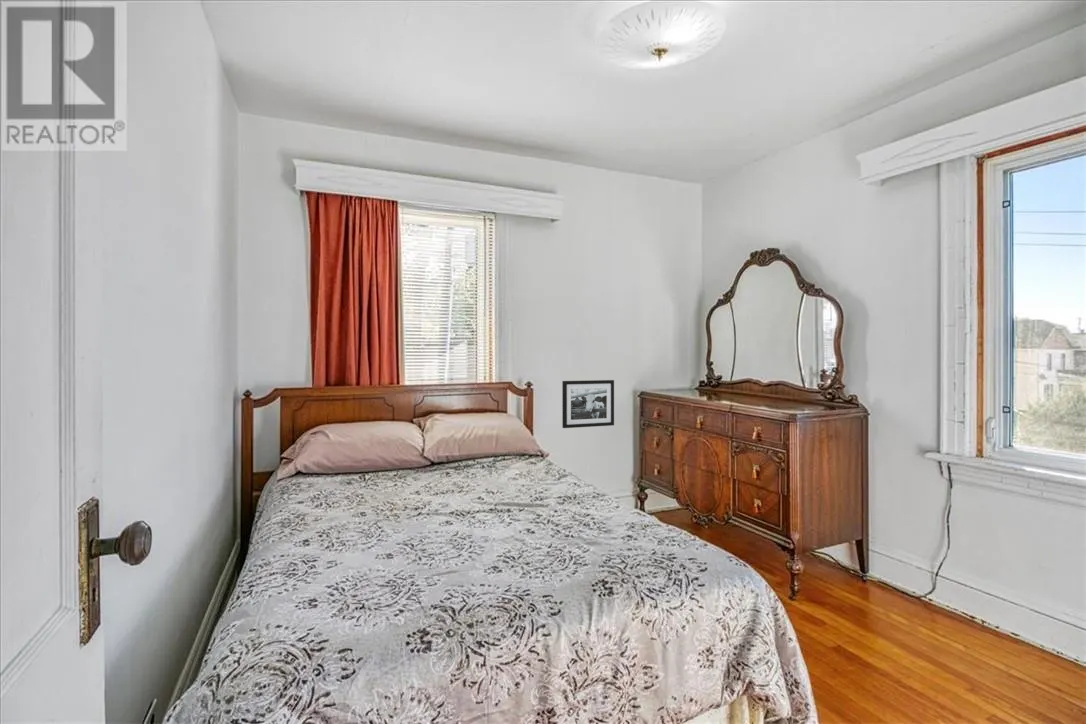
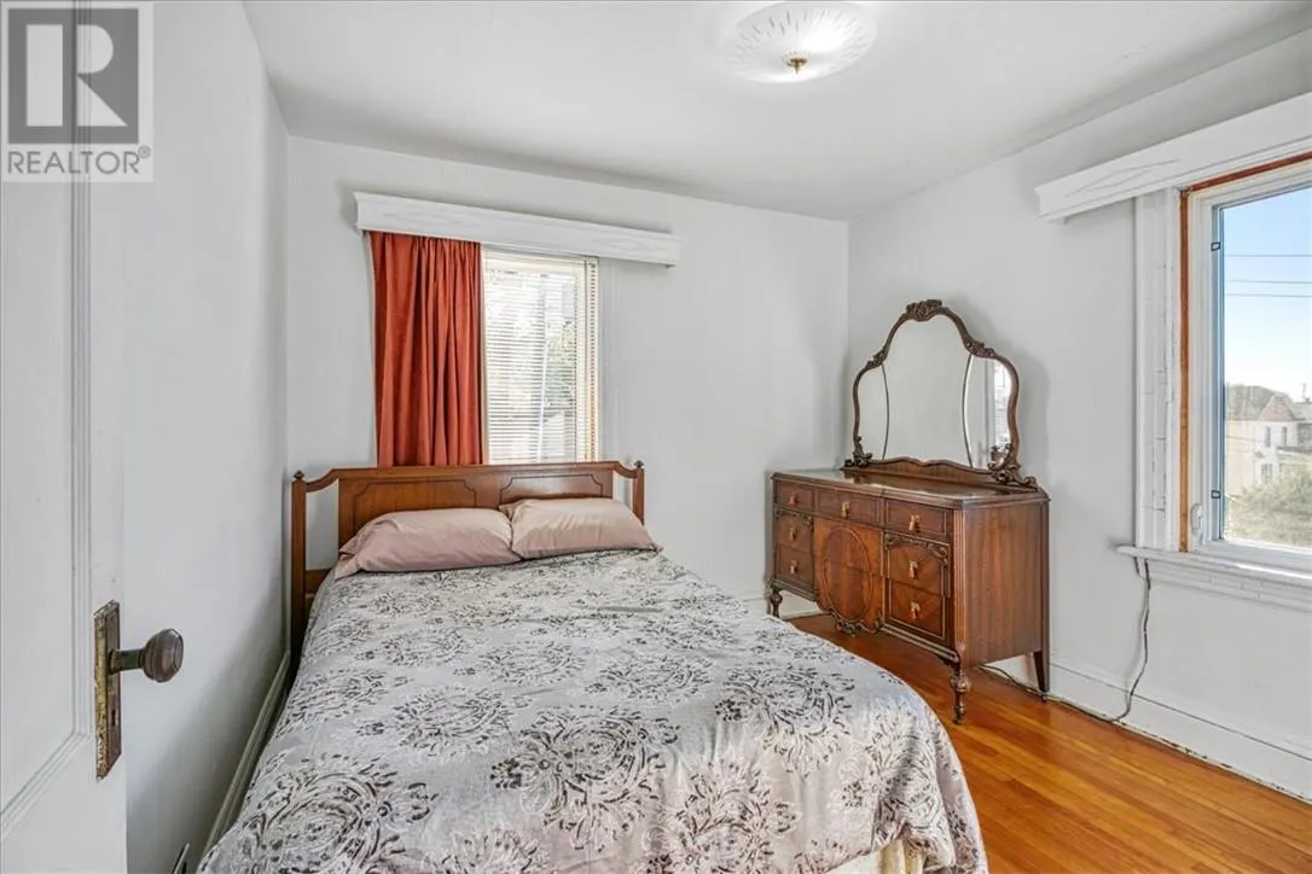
- picture frame [561,379,615,429]
